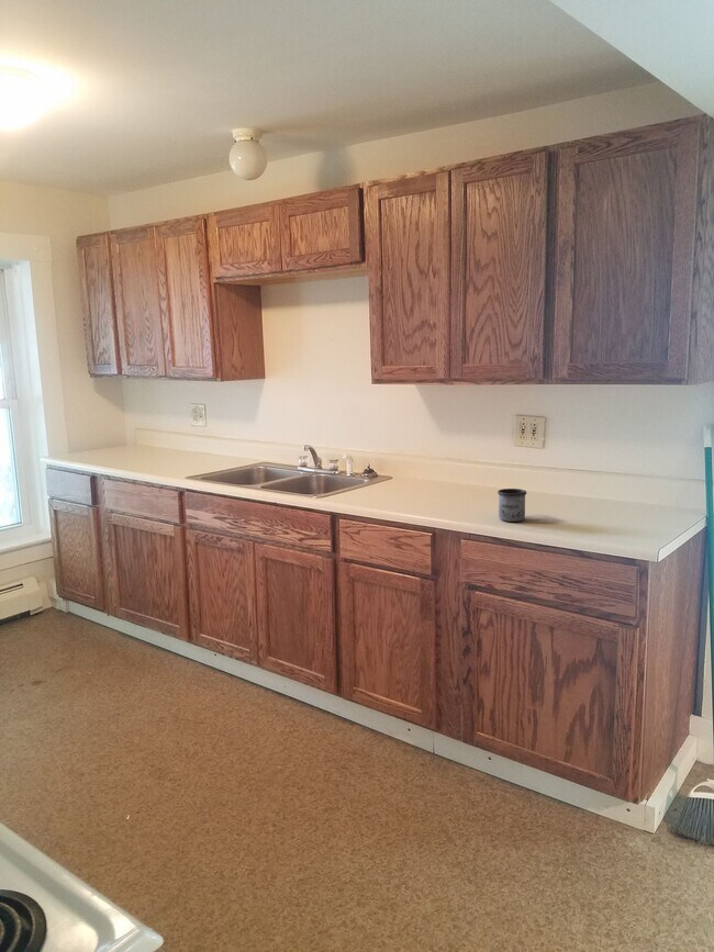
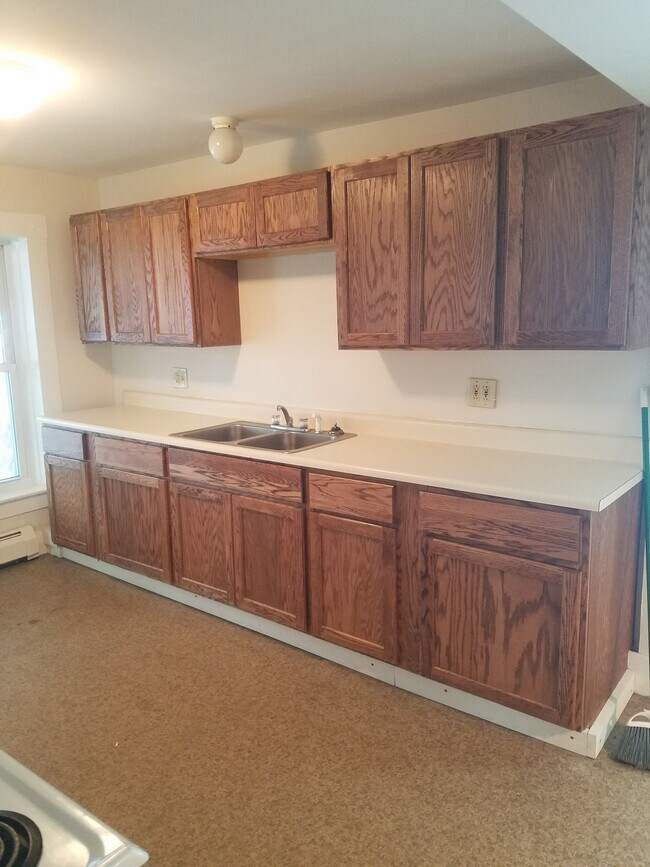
- mug [497,488,527,523]
